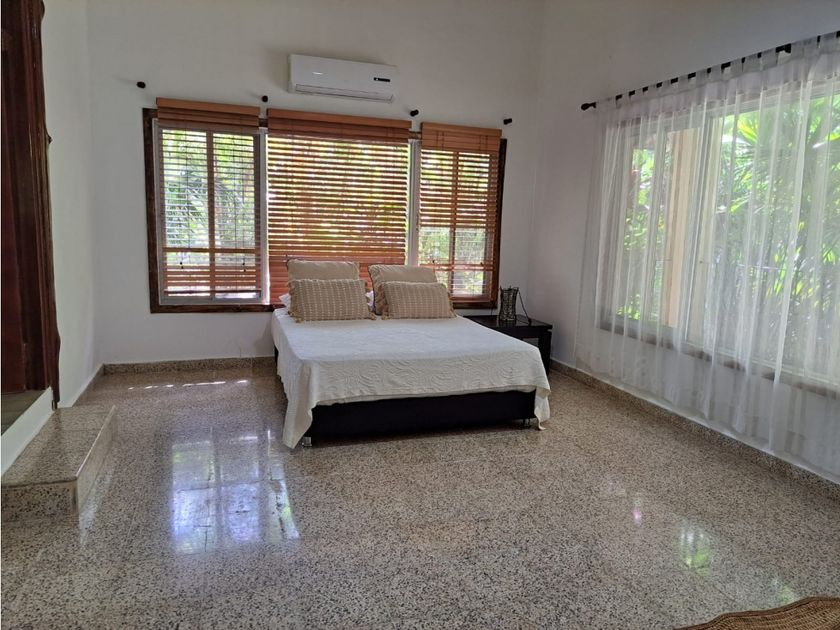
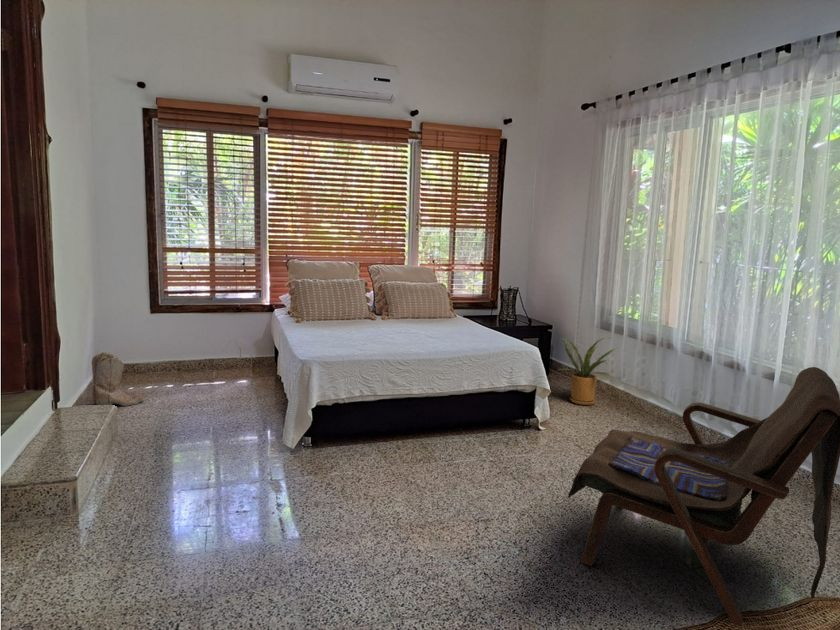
+ boots [91,351,145,407]
+ house plant [557,336,619,406]
+ armchair [567,366,840,627]
